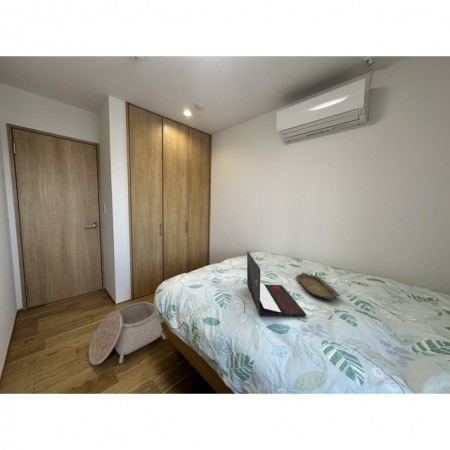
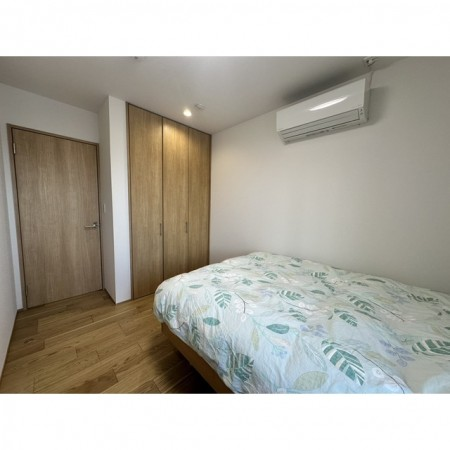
- serving tray [295,272,341,301]
- basket [88,301,167,366]
- laptop [246,250,307,317]
